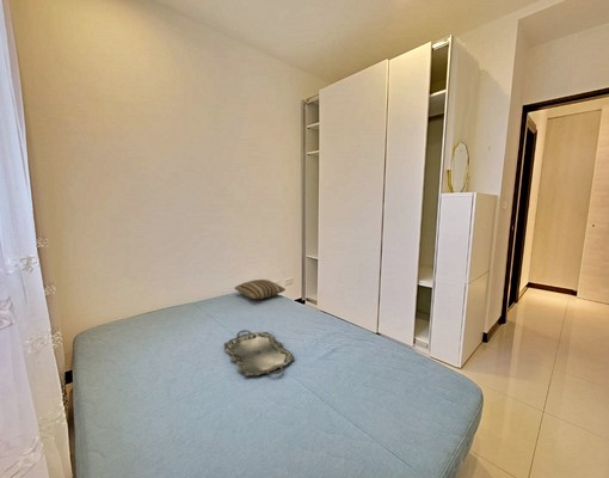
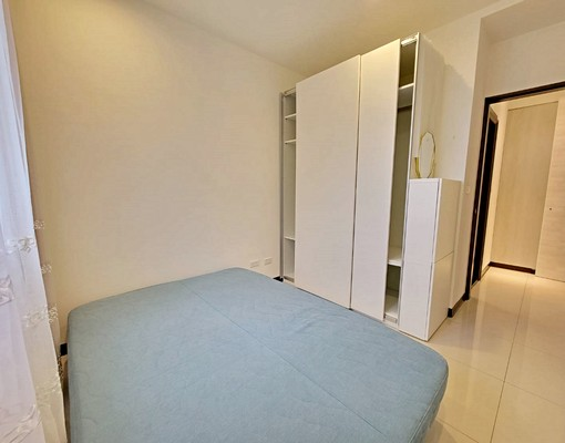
- serving tray [223,329,295,378]
- pillow [234,278,287,300]
